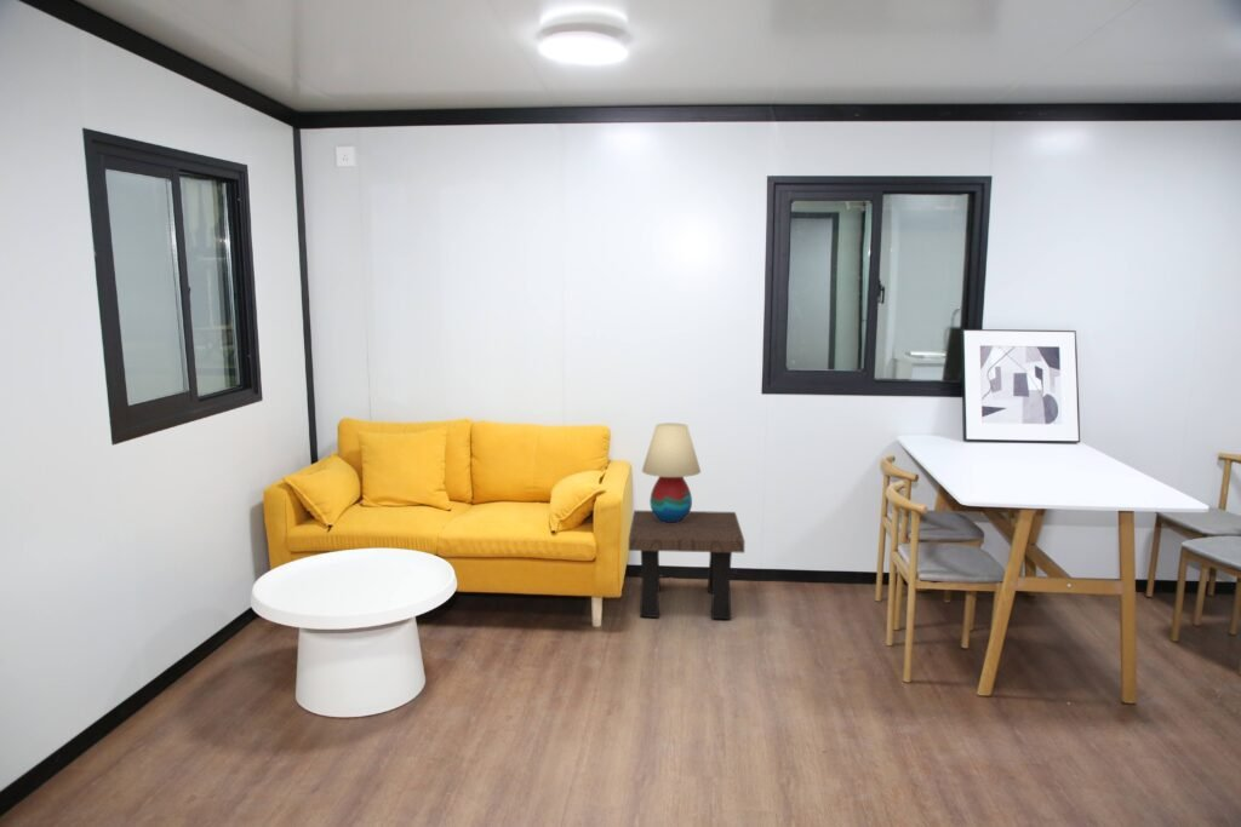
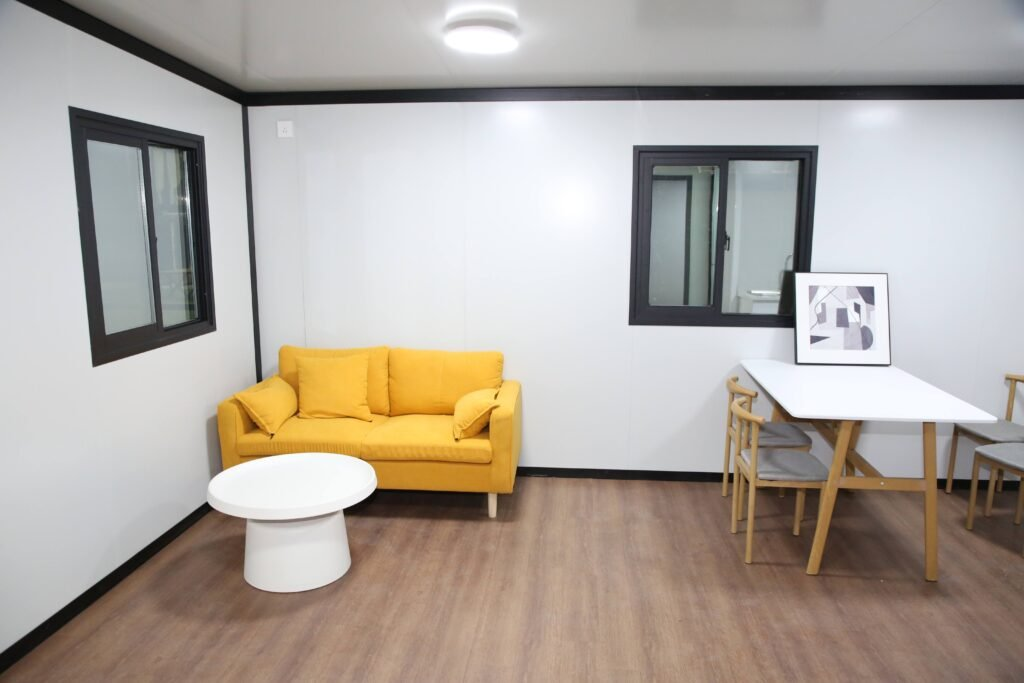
- side table [628,510,745,620]
- table lamp [641,423,702,523]
